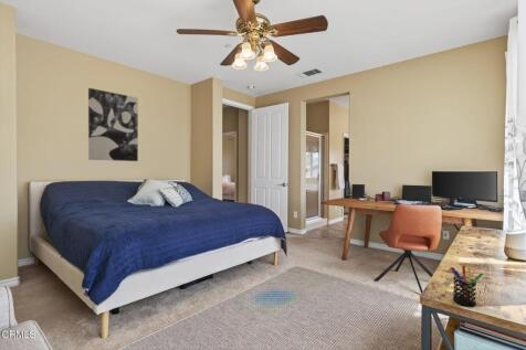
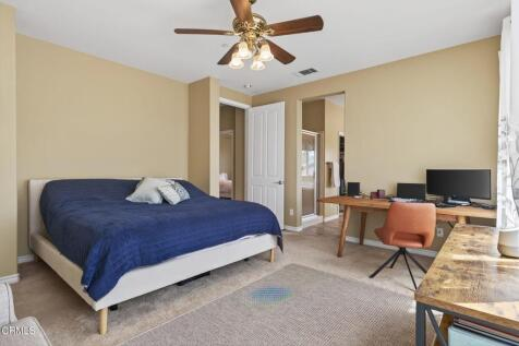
- pen holder [450,264,484,307]
- wall art [87,87,139,162]
